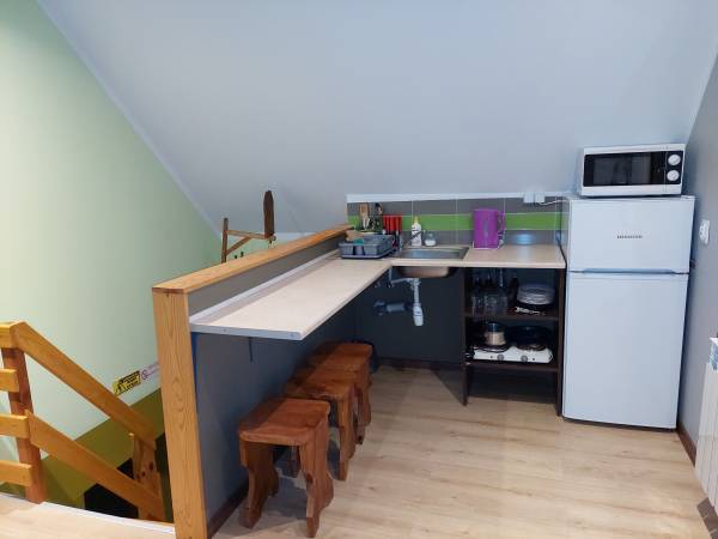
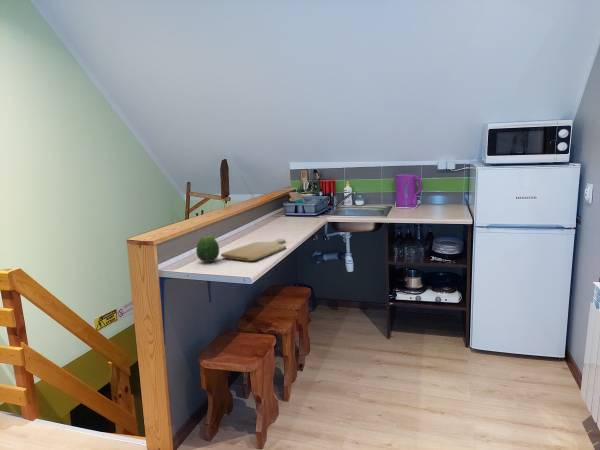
+ chopping board [220,238,287,262]
+ fruit [195,234,220,263]
